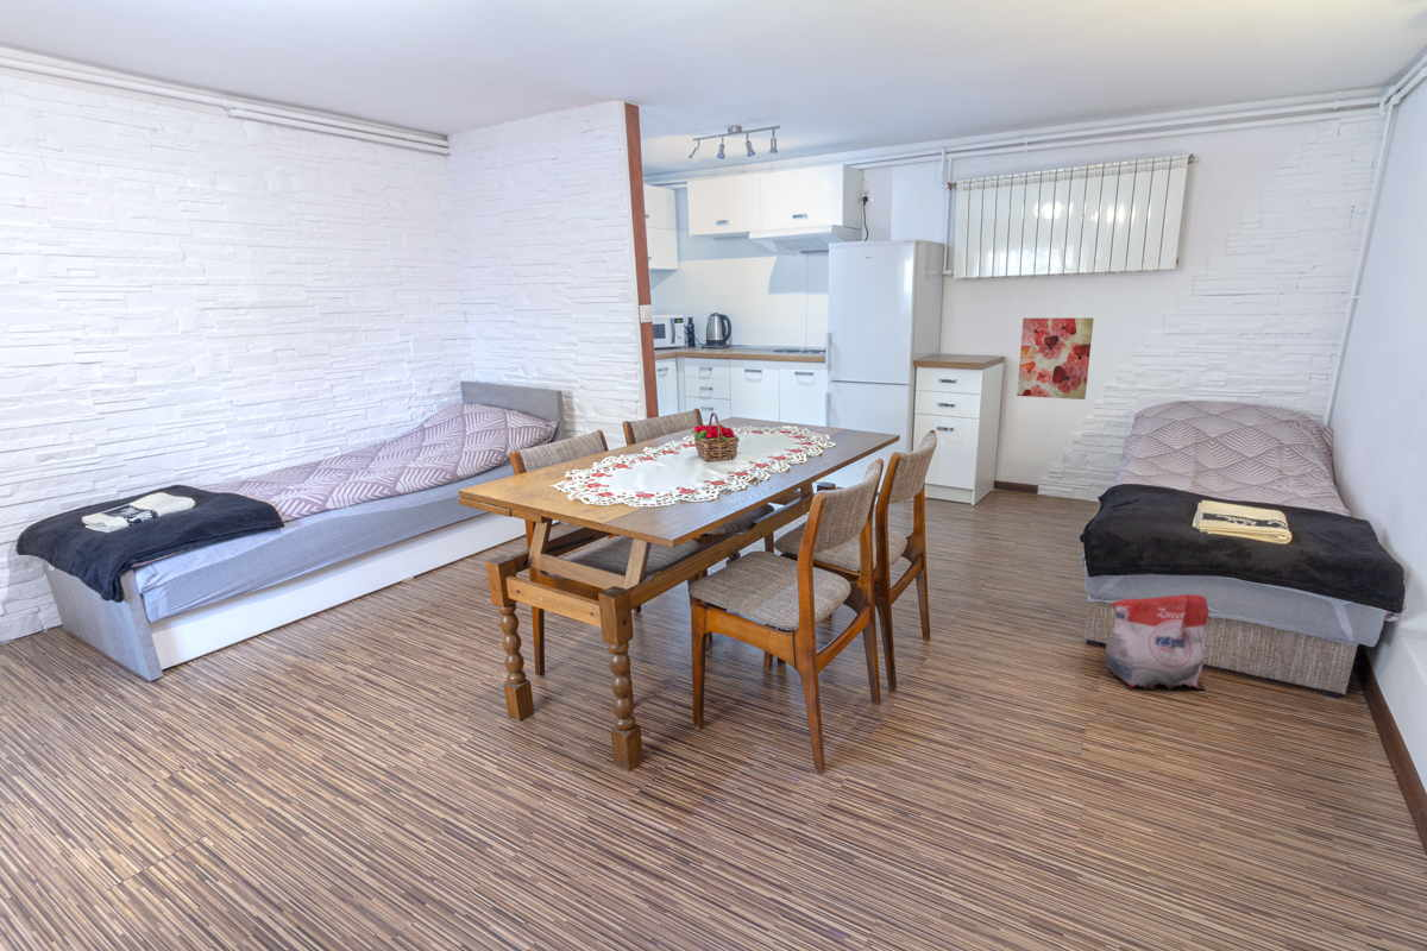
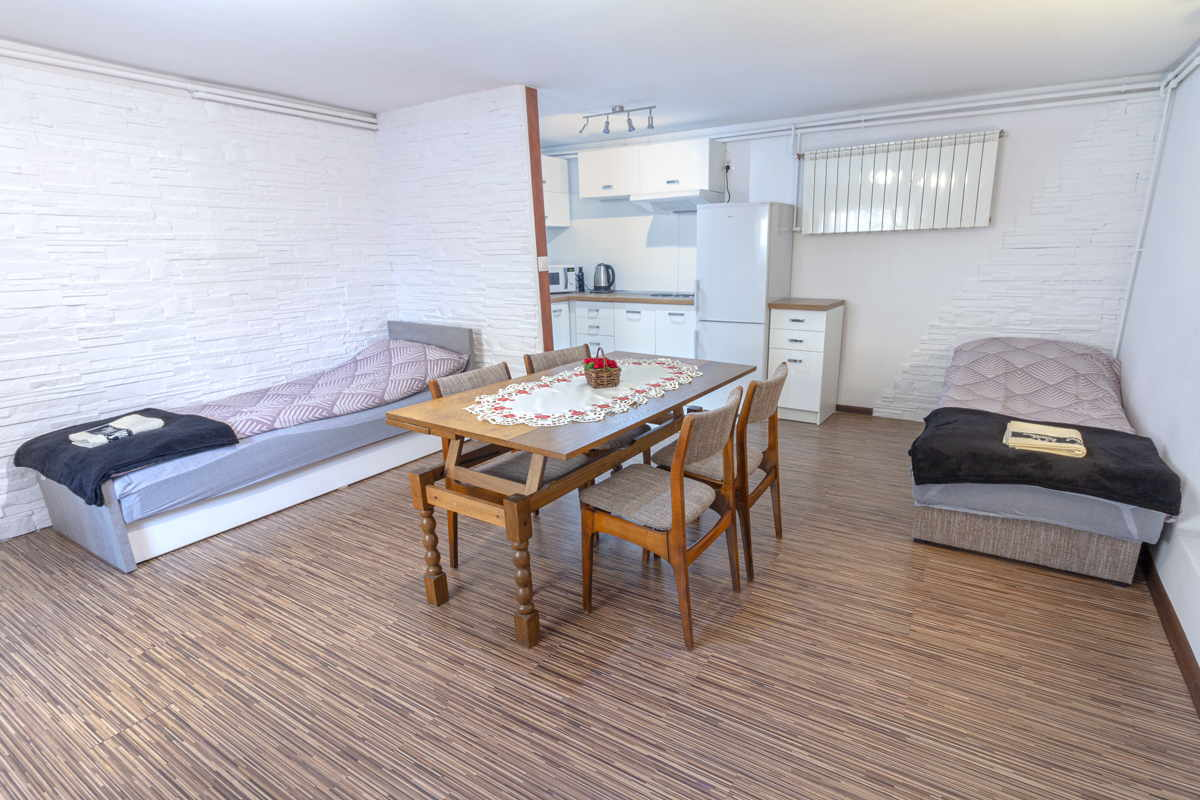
- wall art [1016,317,1095,401]
- bag [1105,593,1211,691]
